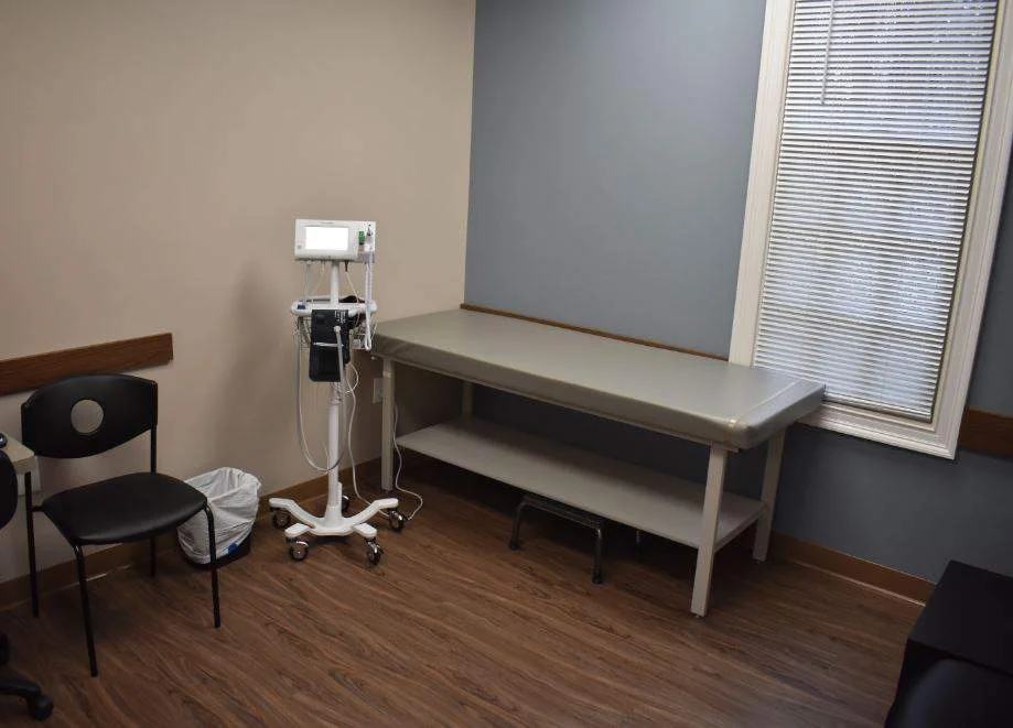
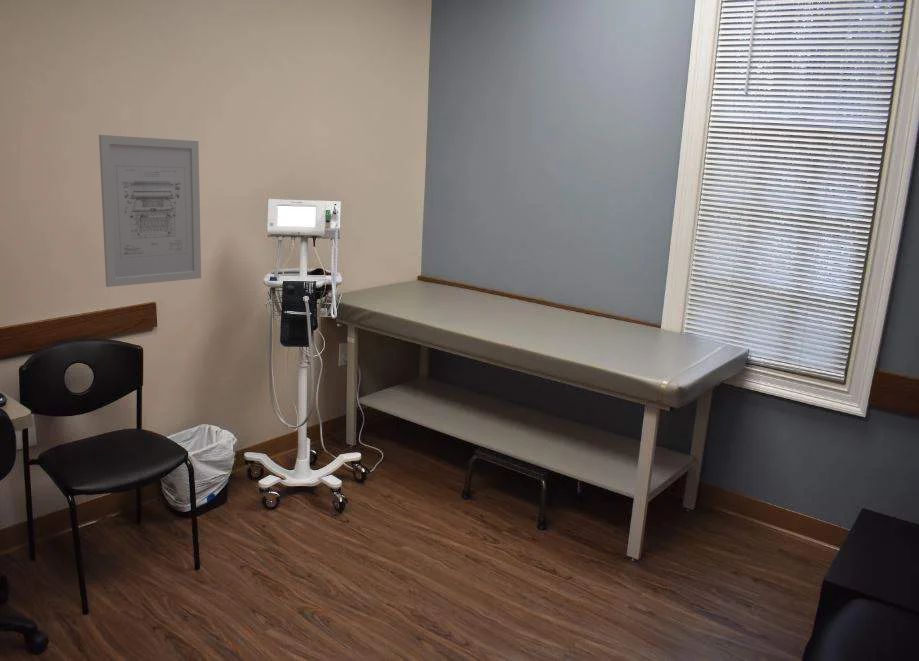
+ wall art [98,134,202,288]
